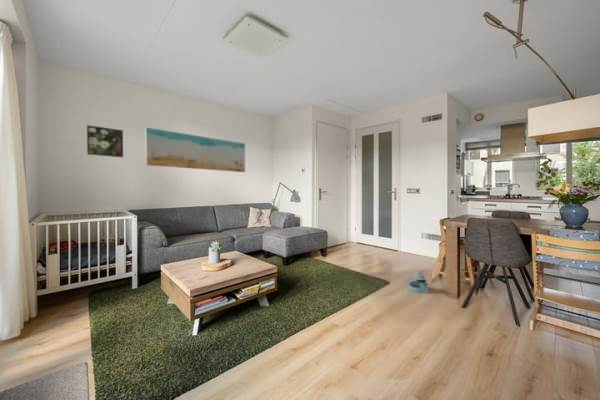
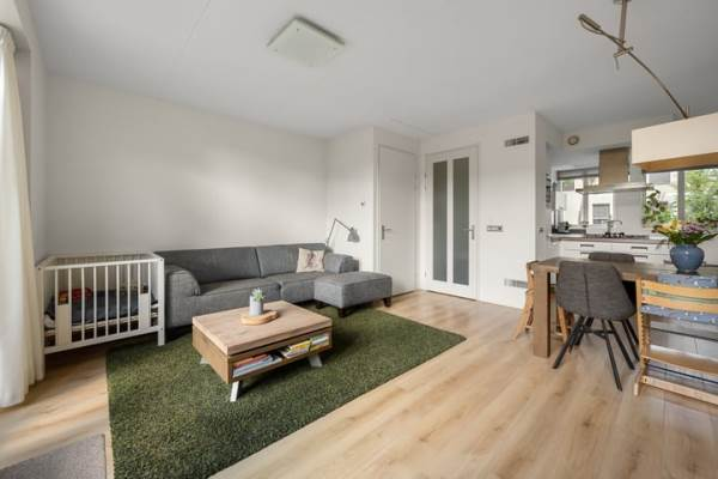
- wall art [144,127,246,173]
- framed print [86,124,124,158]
- stacking toy [408,269,429,293]
